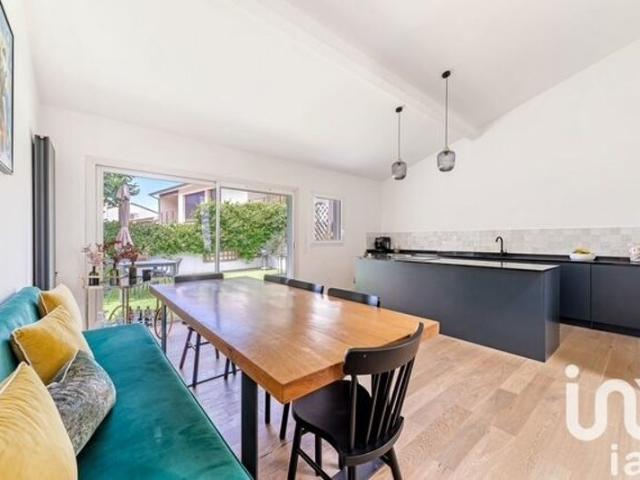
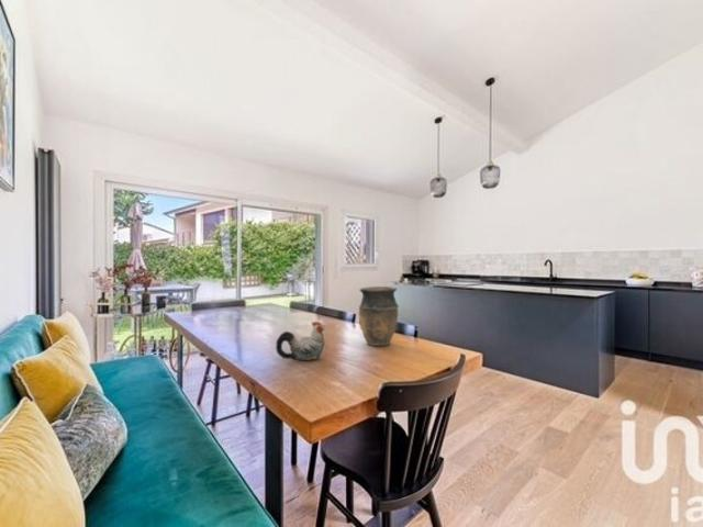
+ chicken figurine [275,321,325,361]
+ vase [358,285,400,347]
